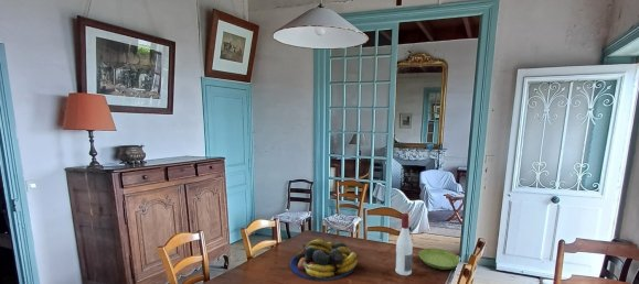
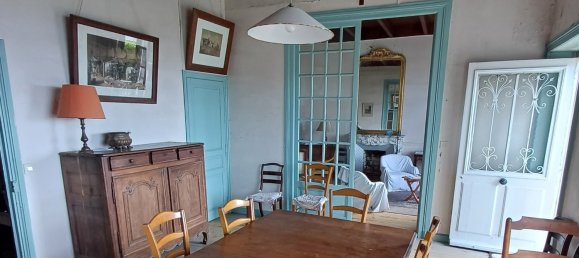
- alcohol [394,212,414,276]
- fruit bowl [289,238,359,282]
- saucer [418,248,461,271]
